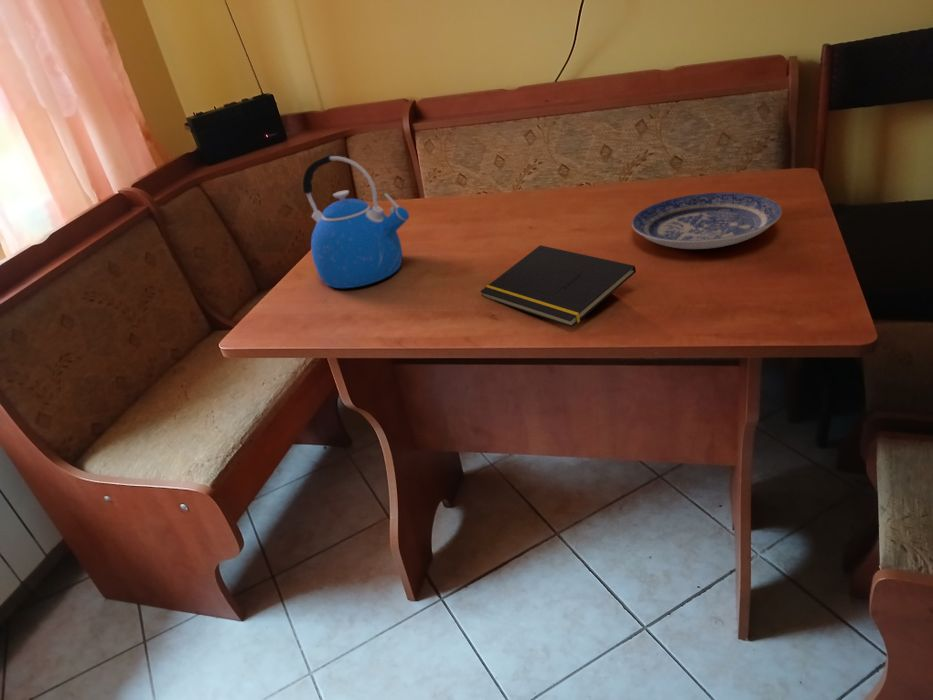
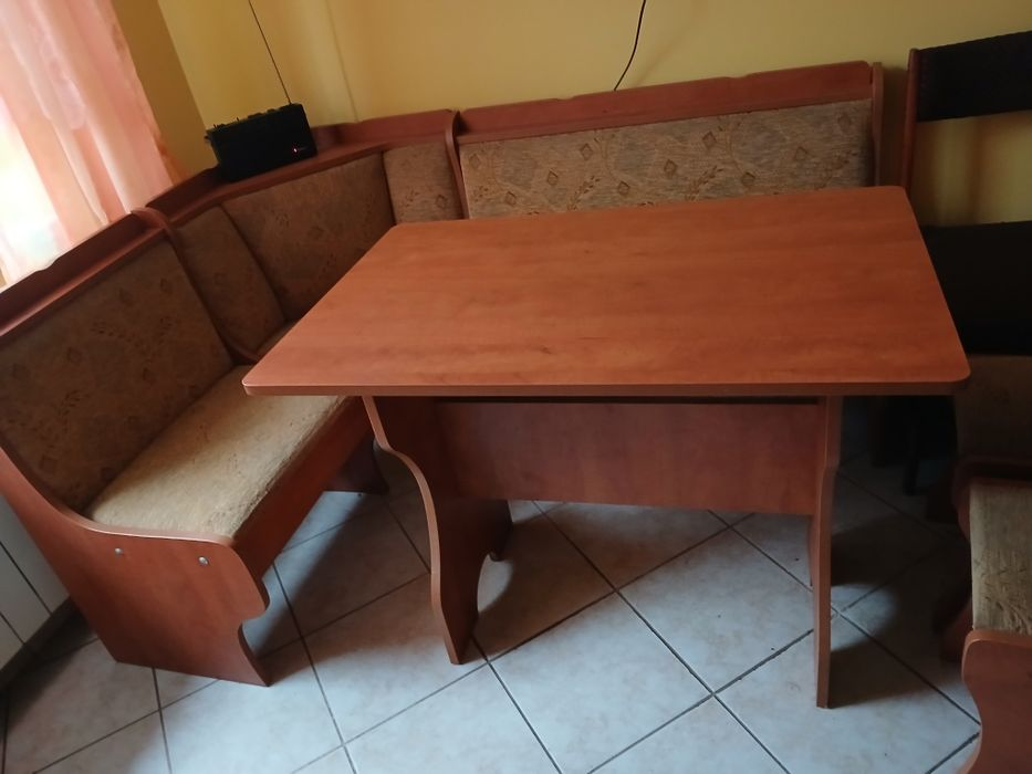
- plate [631,192,783,250]
- notepad [479,244,637,328]
- kettle [302,153,410,289]
